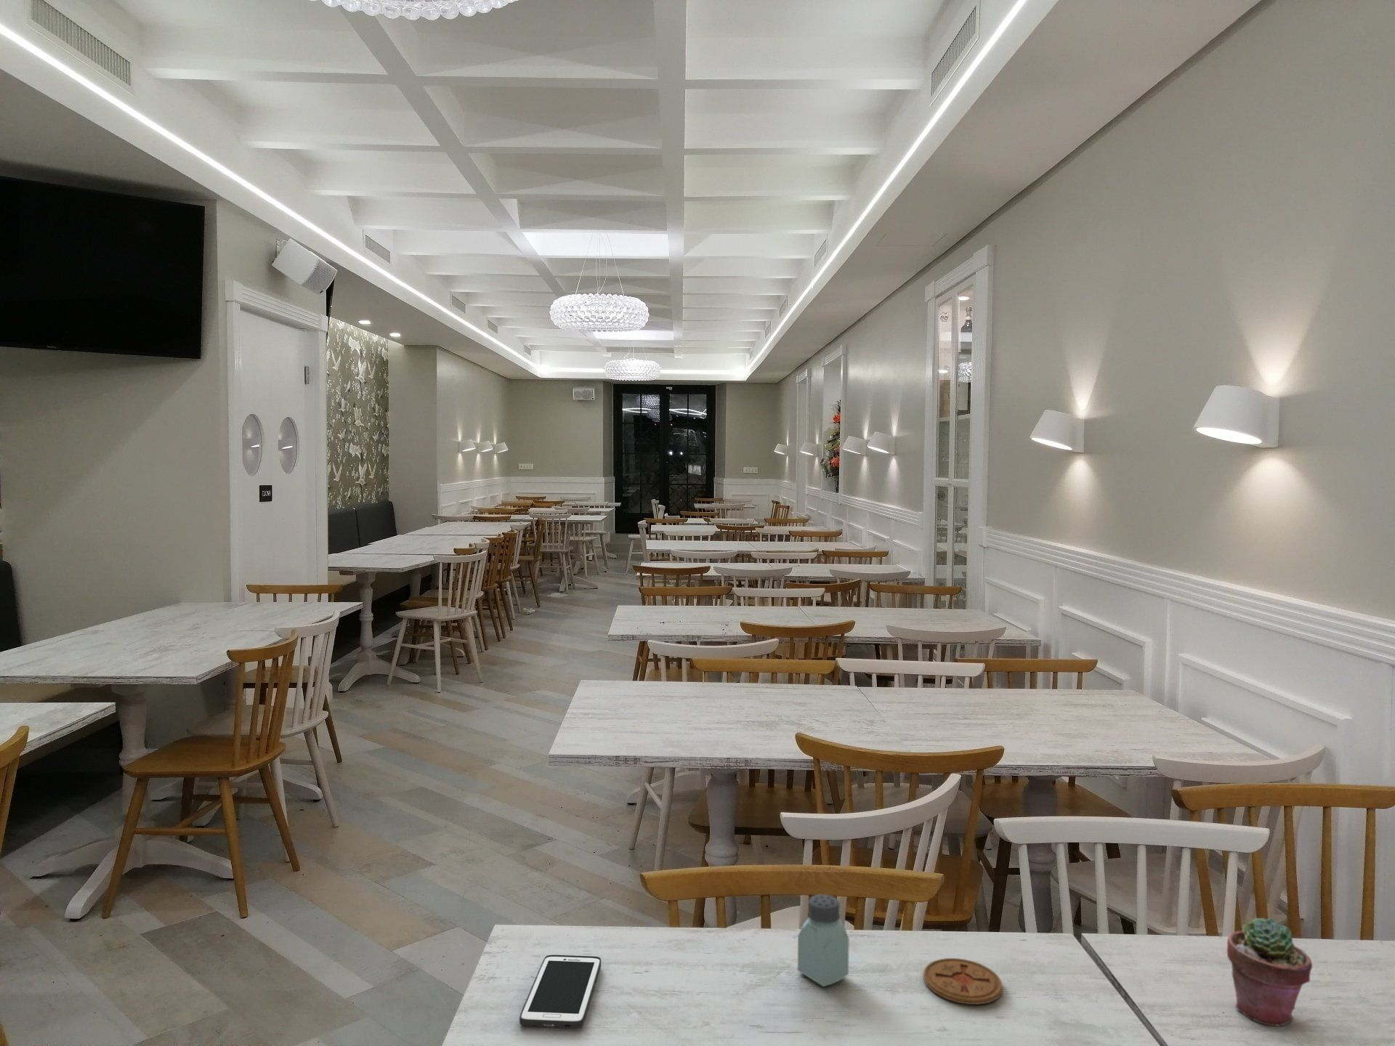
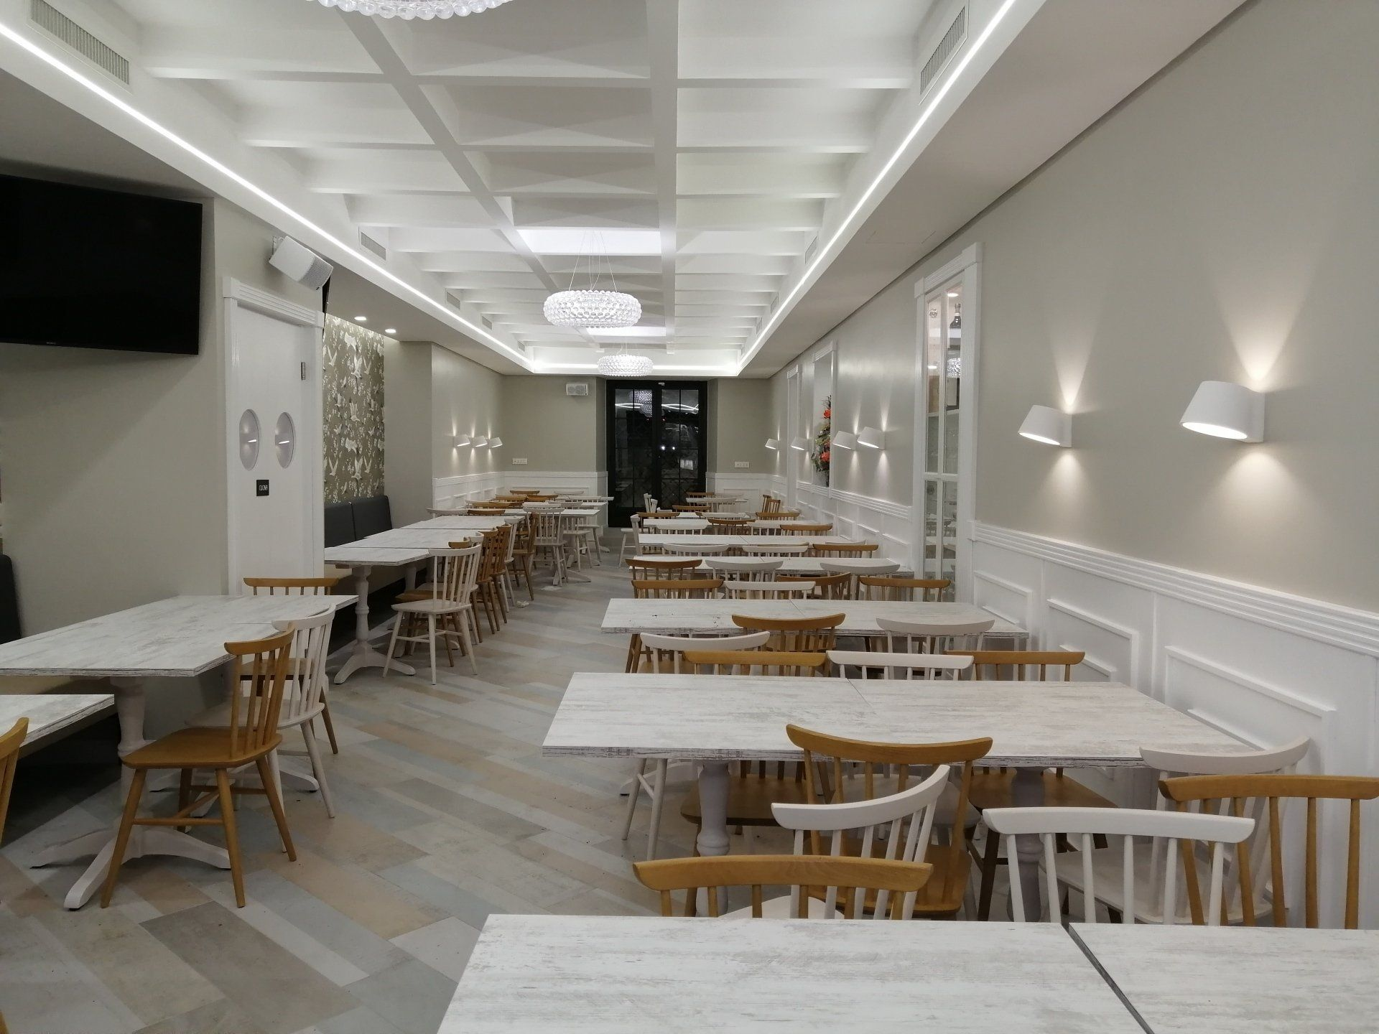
- cell phone [518,955,602,1030]
- saltshaker [797,893,850,987]
- potted succulent [1227,917,1313,1026]
- coaster [923,957,1003,1005]
